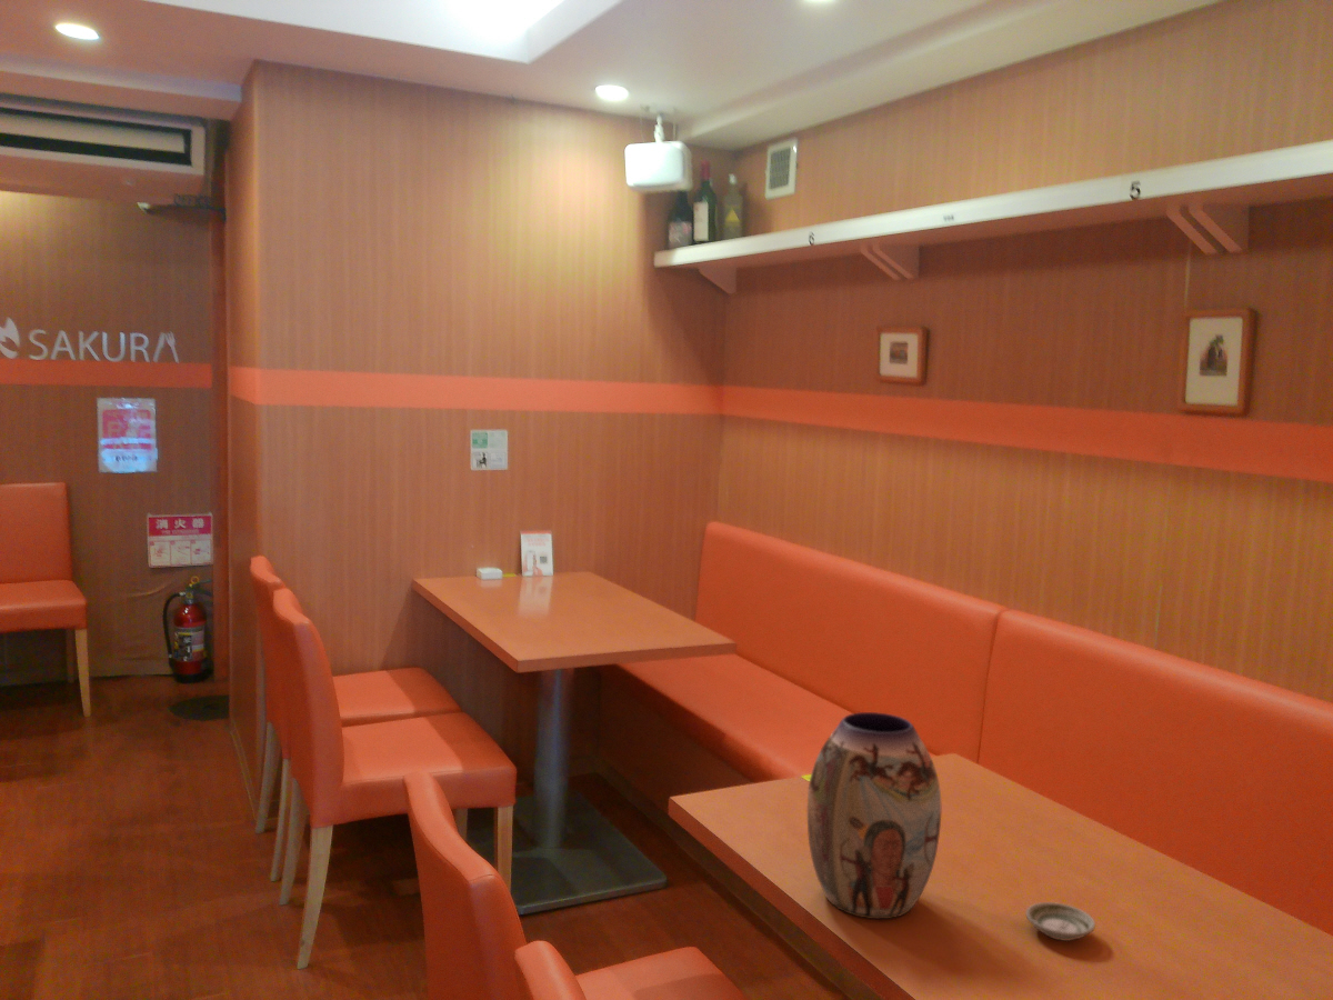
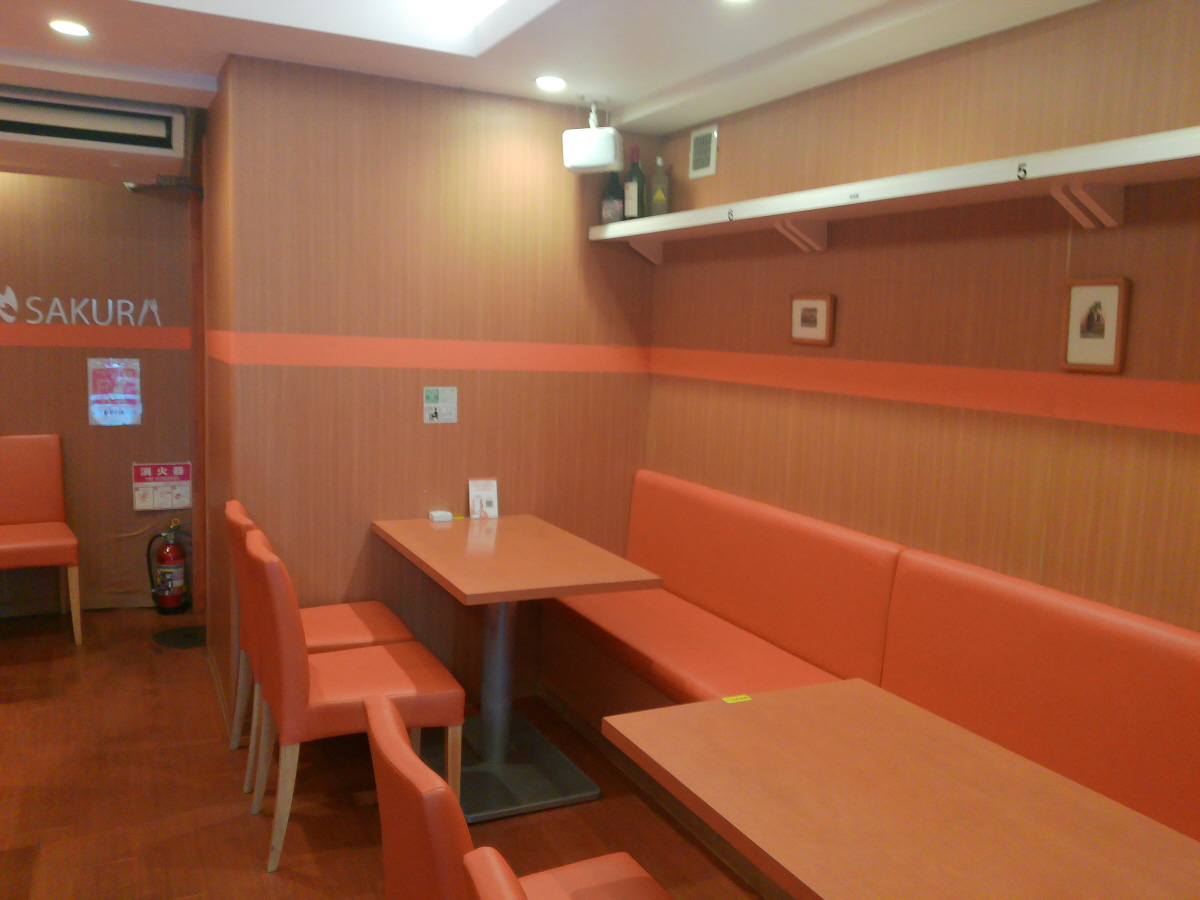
- saucer [1024,901,1096,942]
- vase [806,711,942,920]
